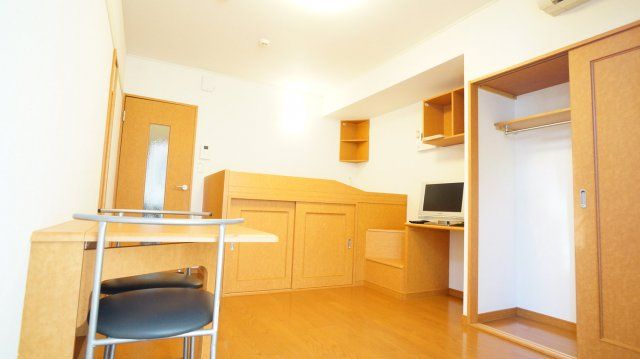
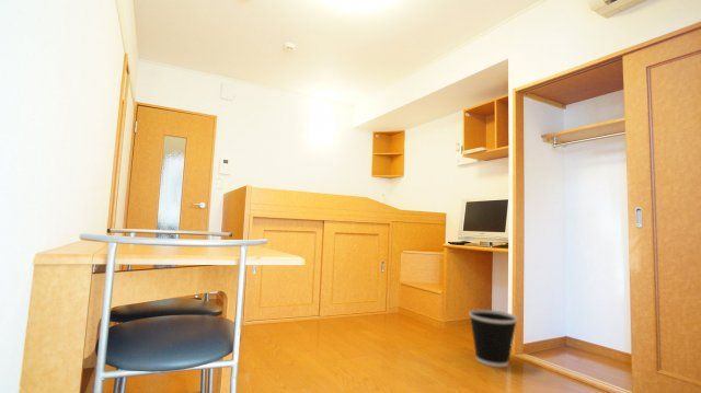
+ wastebasket [468,309,519,368]
